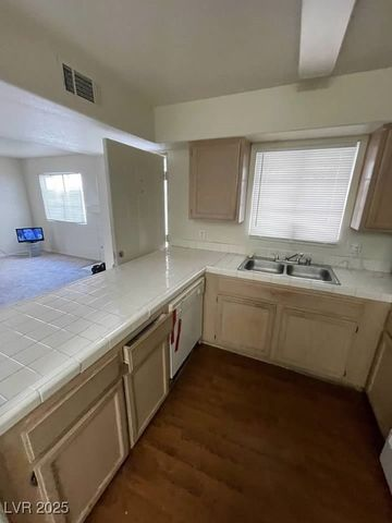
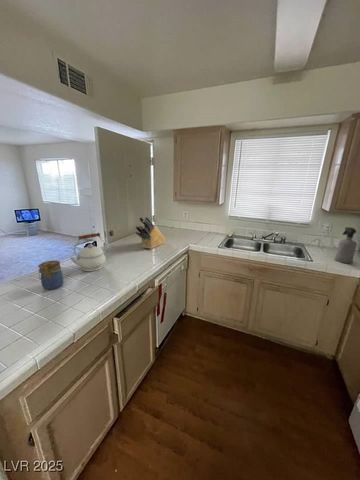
+ jar [37,260,64,291]
+ kettle [69,232,107,272]
+ spray bottle [334,226,358,264]
+ knife block [134,215,167,250]
